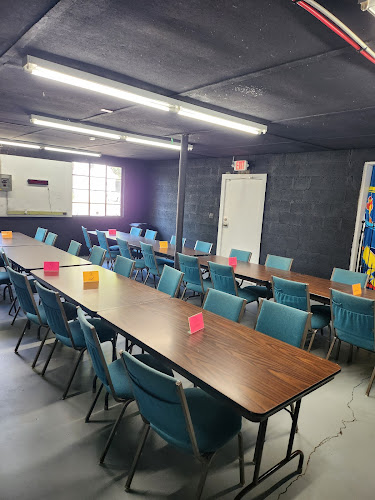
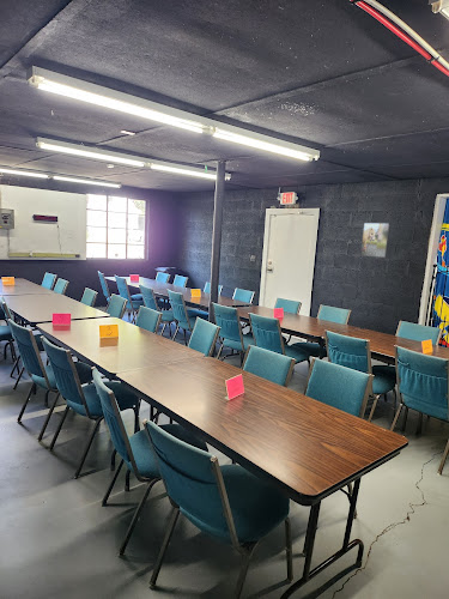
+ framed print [359,222,392,259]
